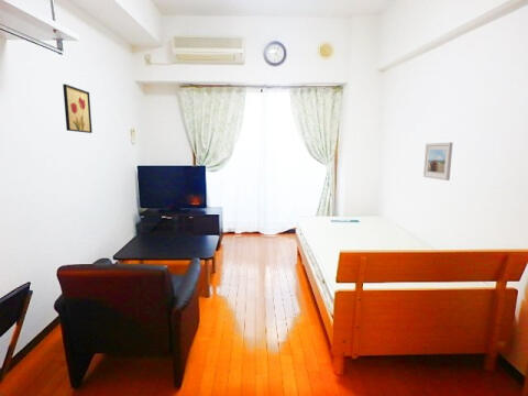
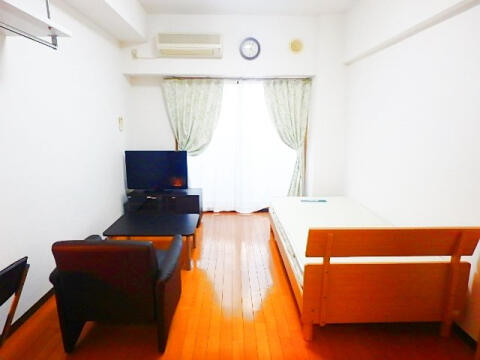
- wall art [62,84,94,134]
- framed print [422,141,453,182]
